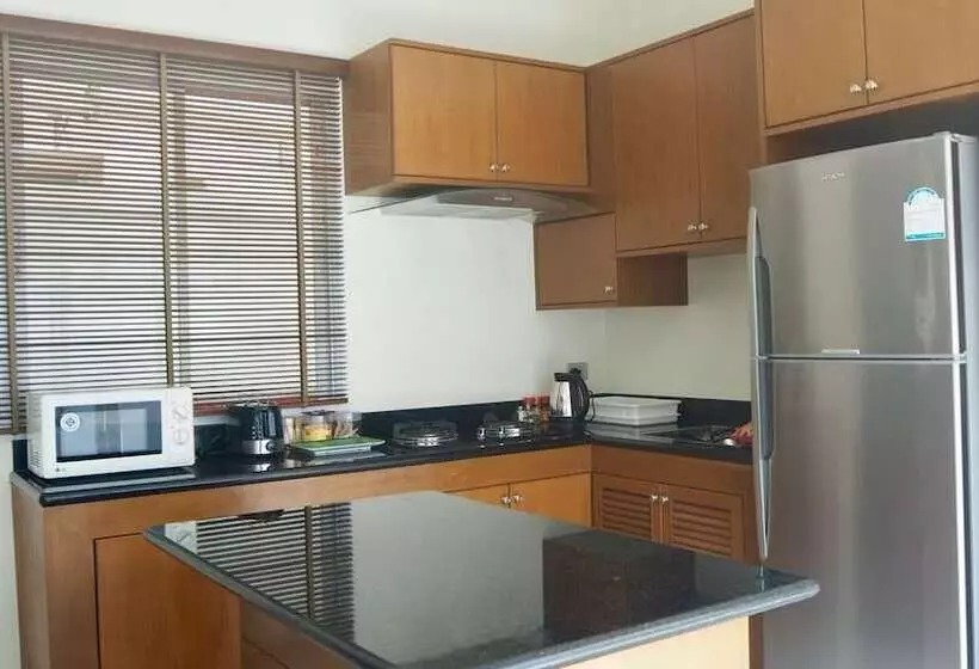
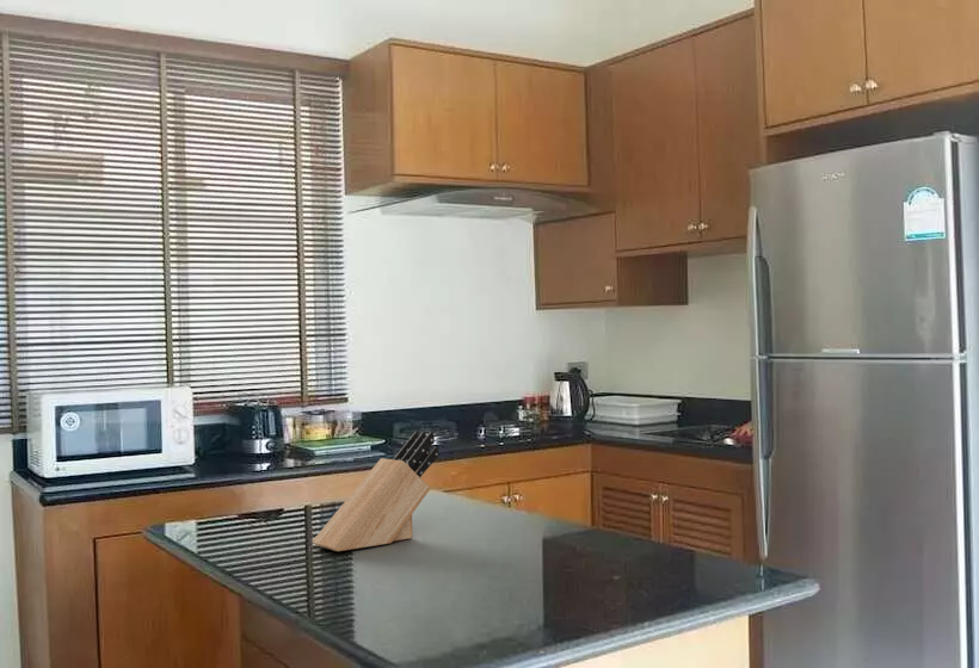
+ knife block [312,431,441,552]
